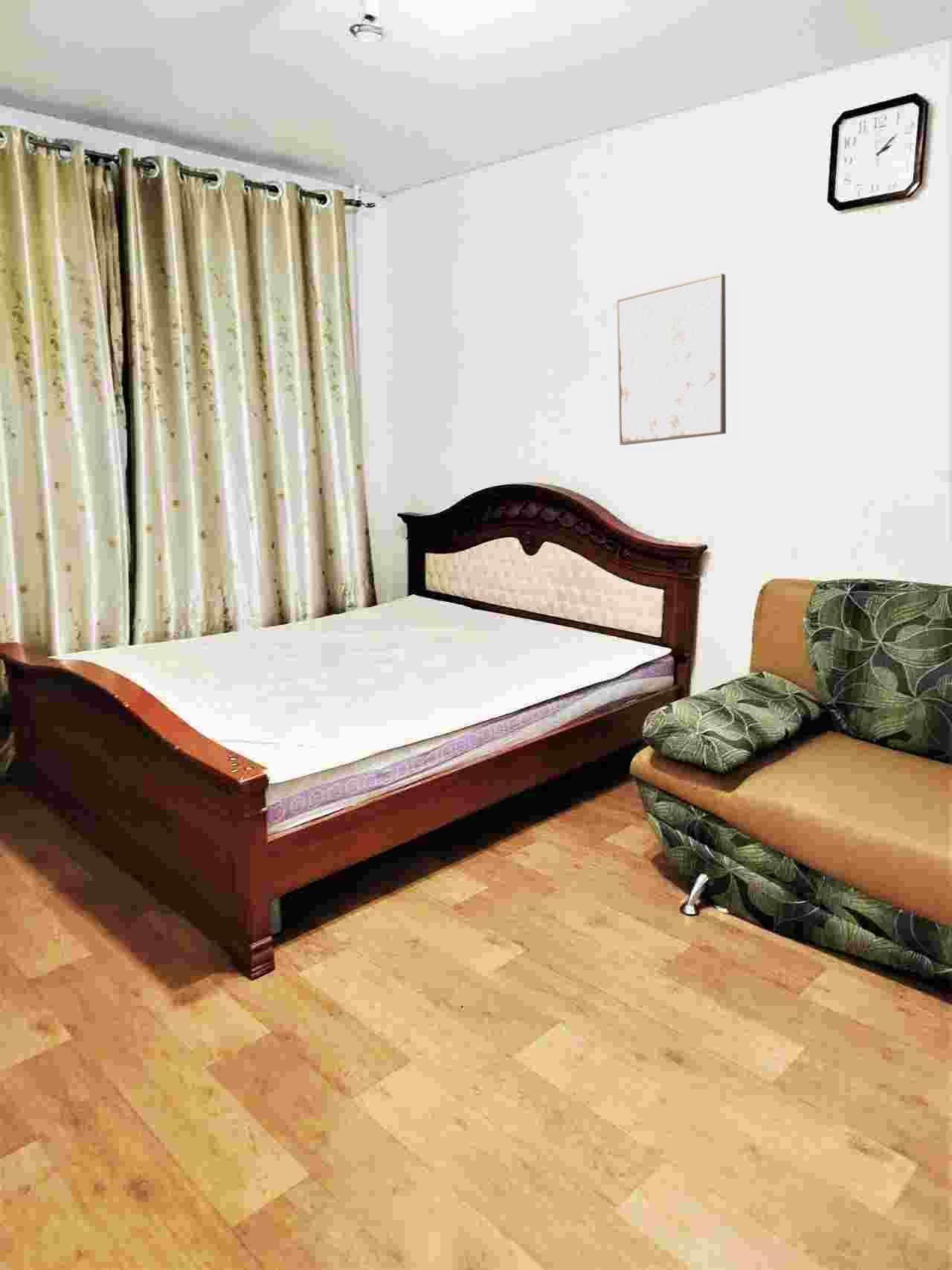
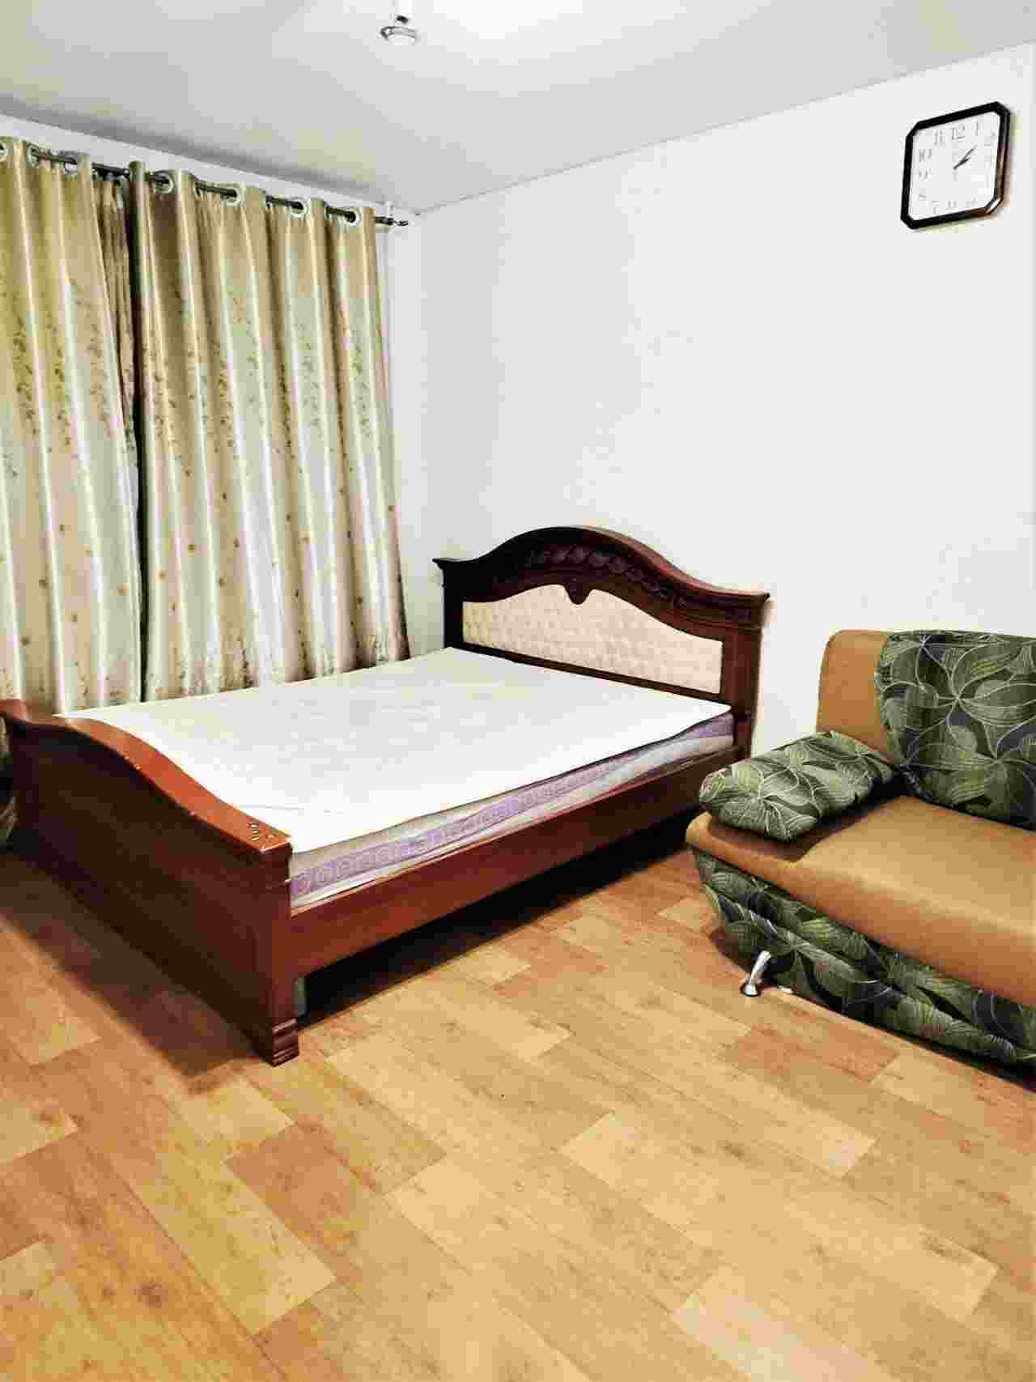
- wall art [617,273,727,446]
